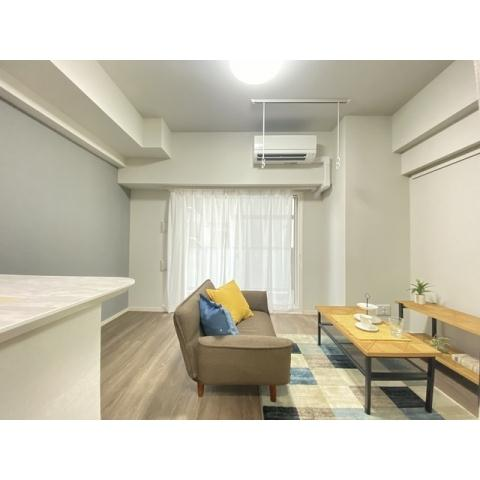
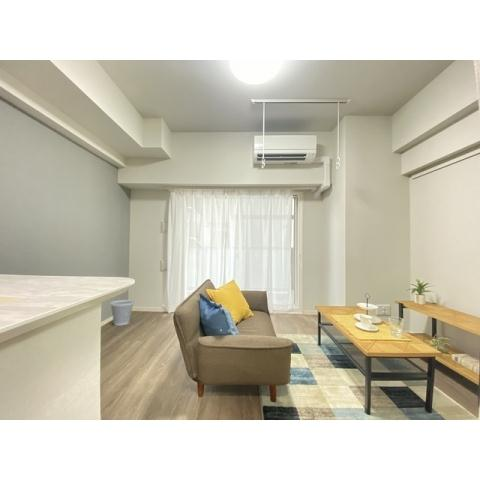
+ wastebasket [109,299,135,326]
